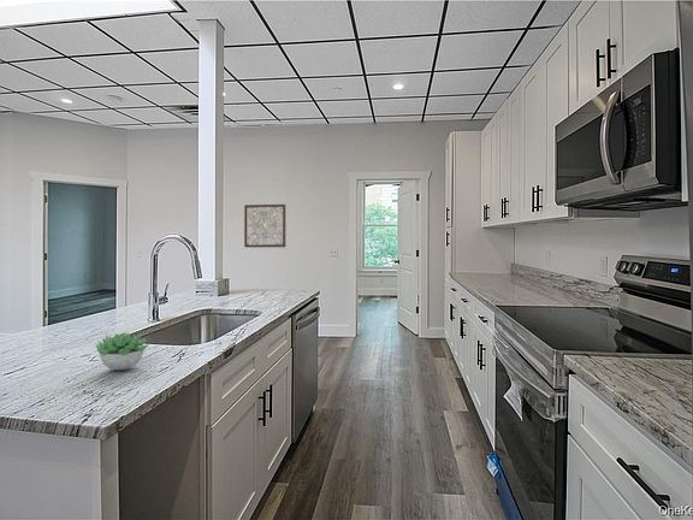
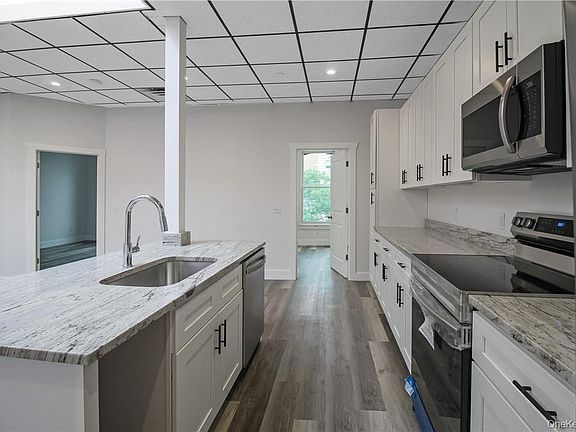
- succulent plant [94,332,149,371]
- wall art [243,203,286,248]
